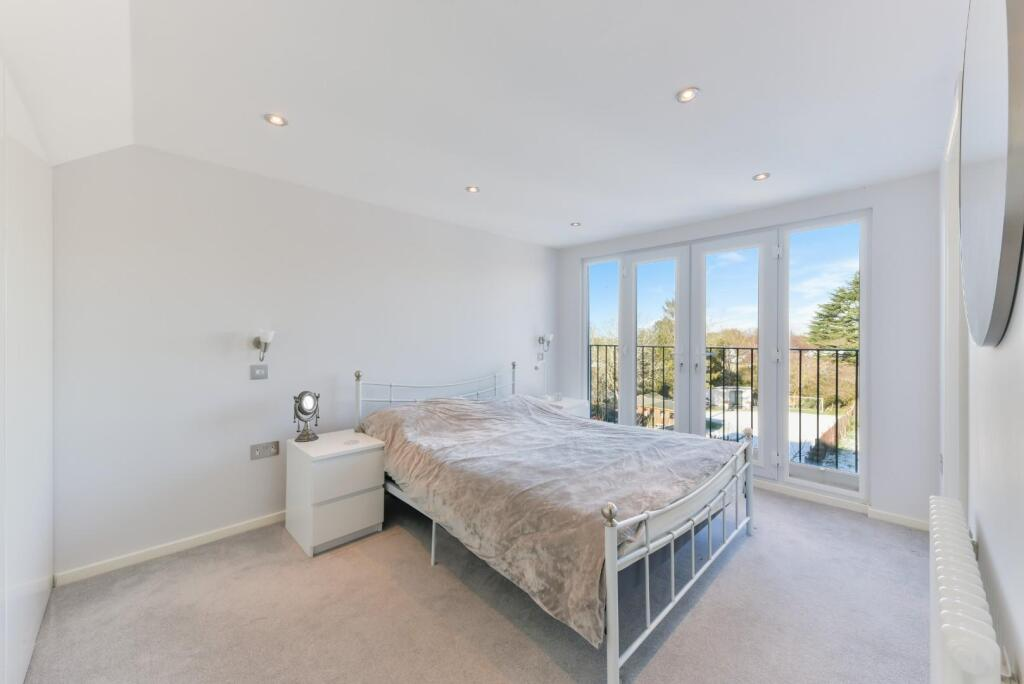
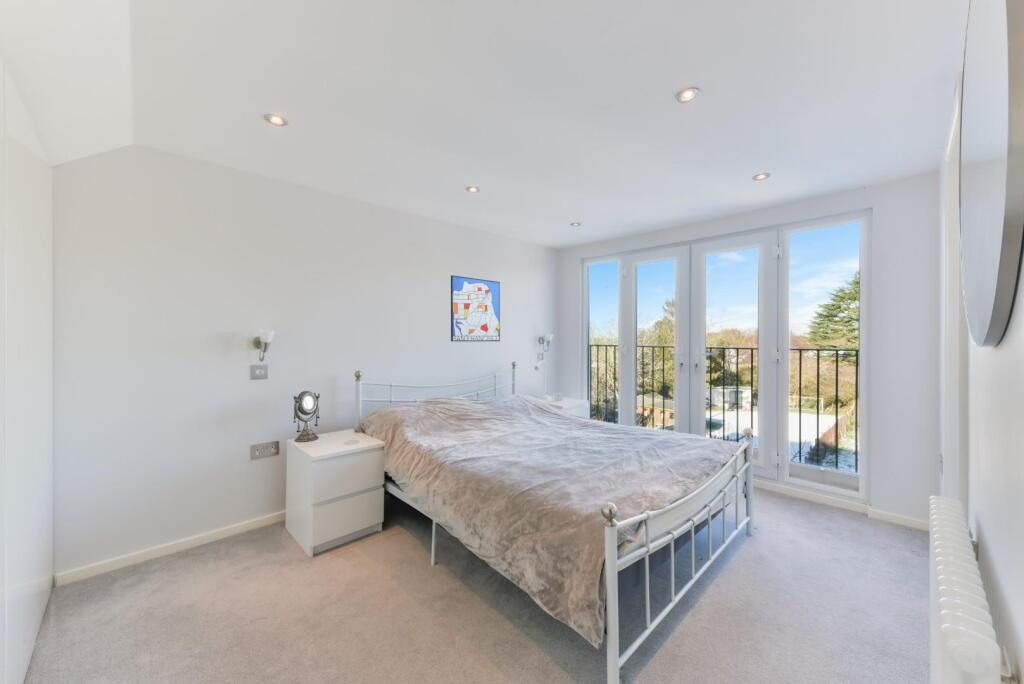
+ wall art [450,274,501,342]
